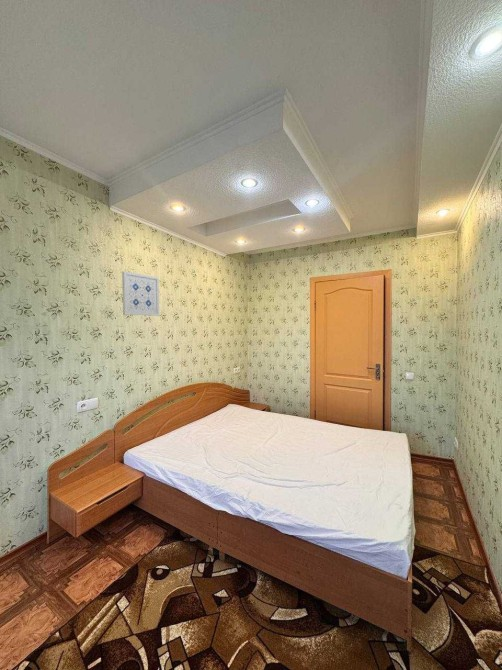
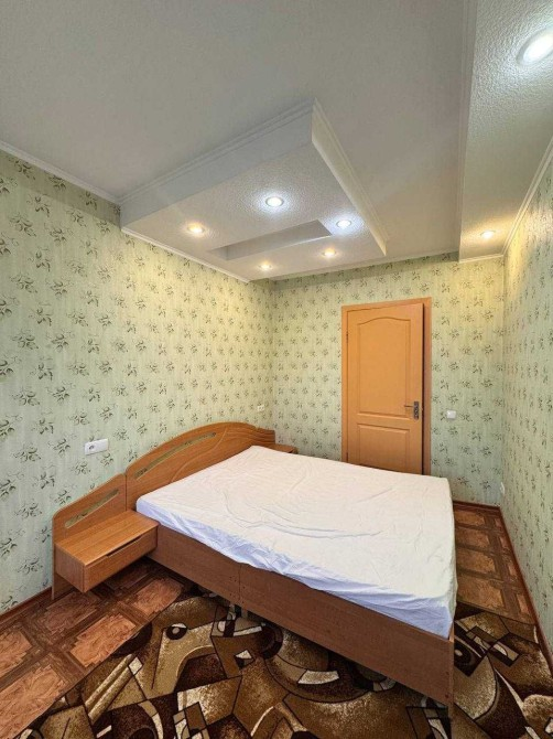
- wall art [121,270,160,317]
